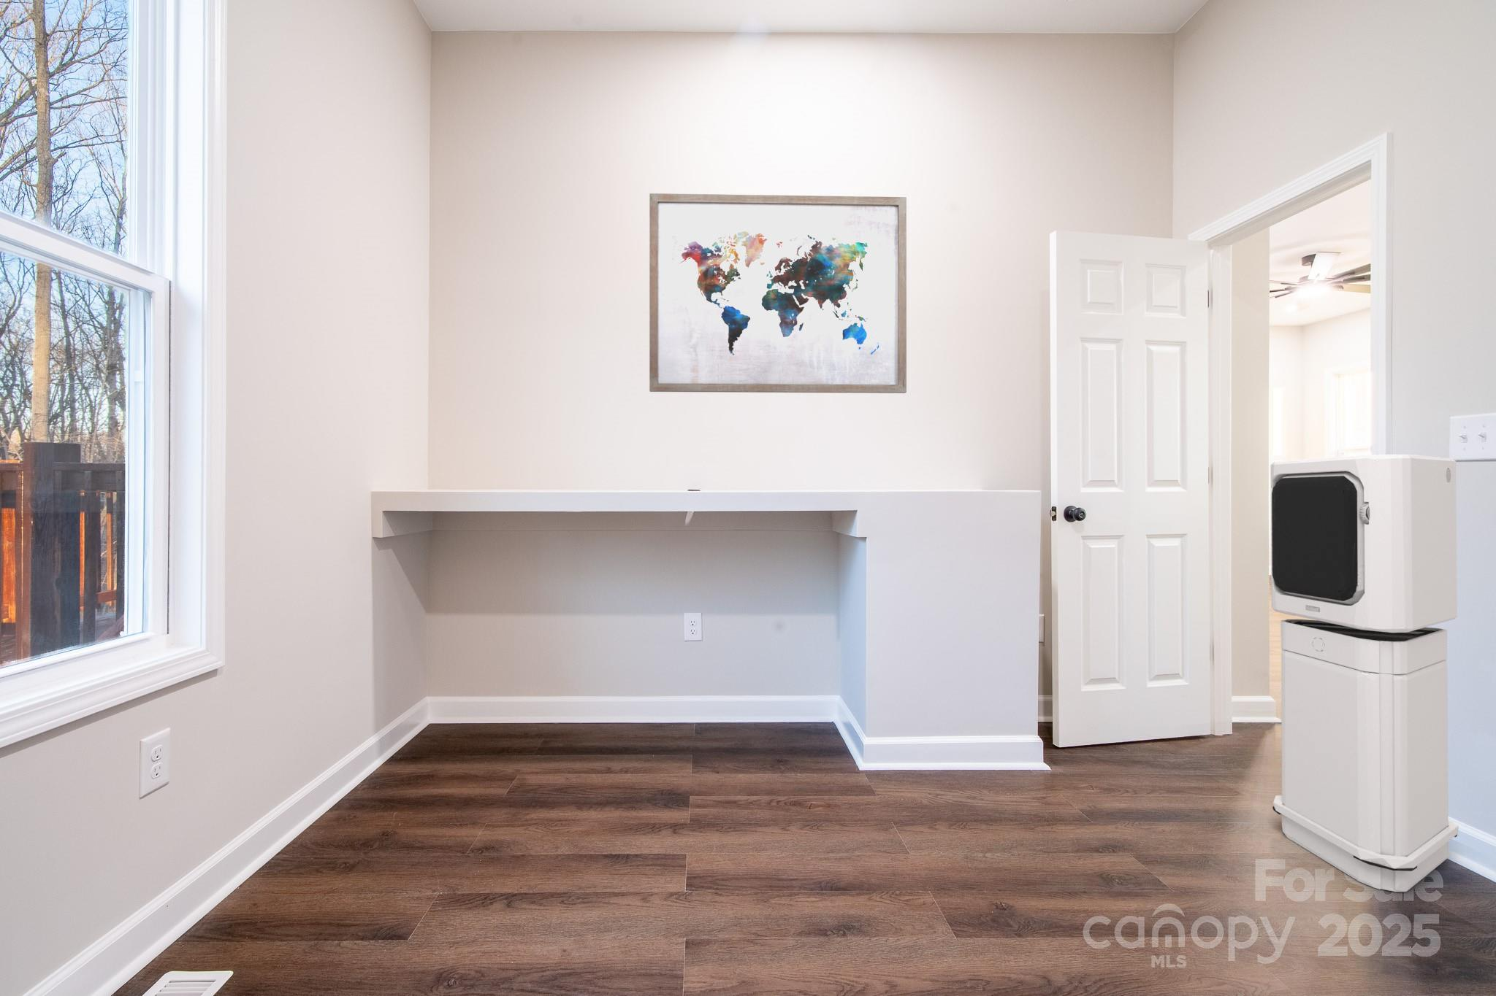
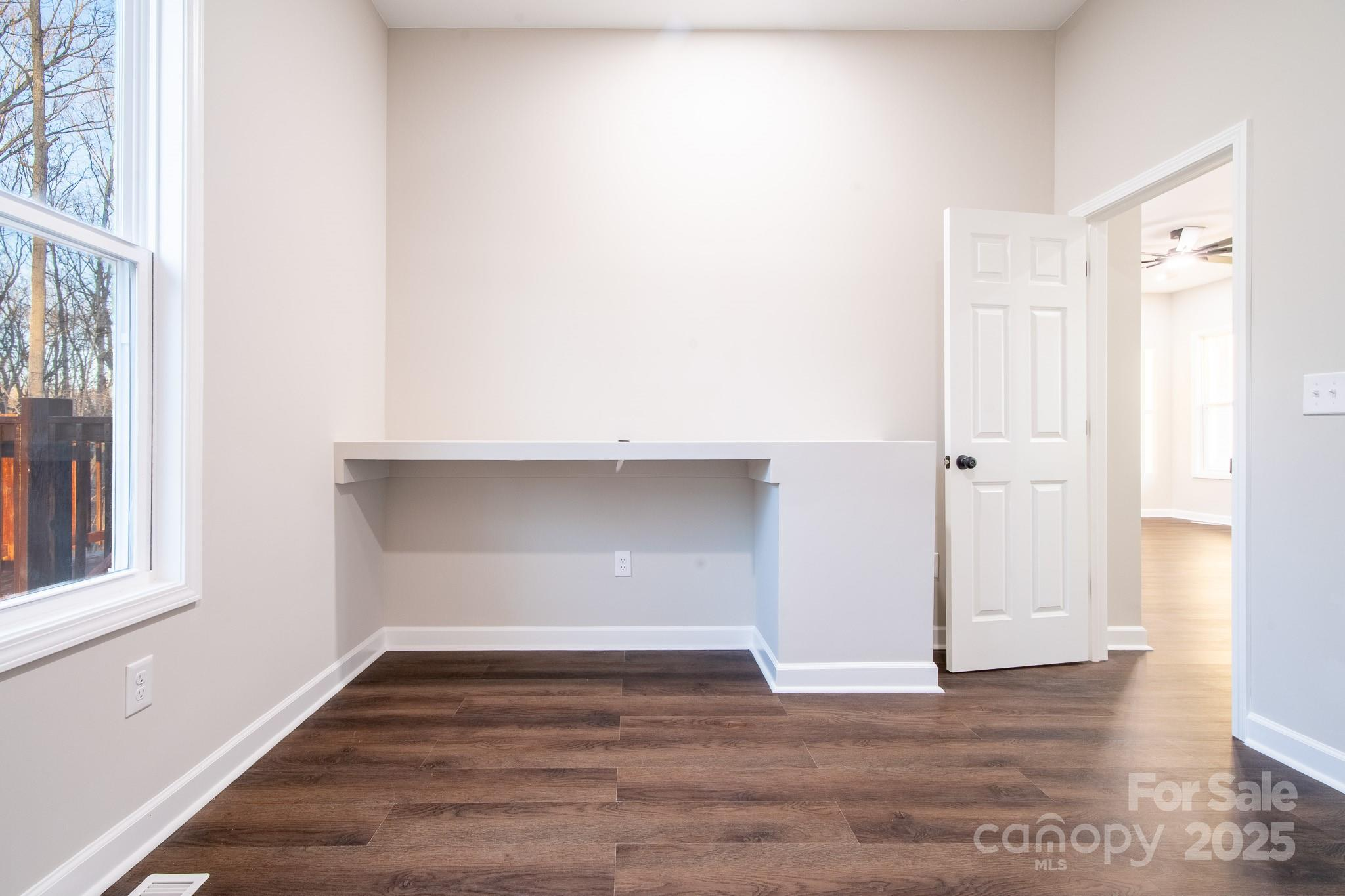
- wall art [648,192,908,394]
- air purifier [1269,454,1459,893]
